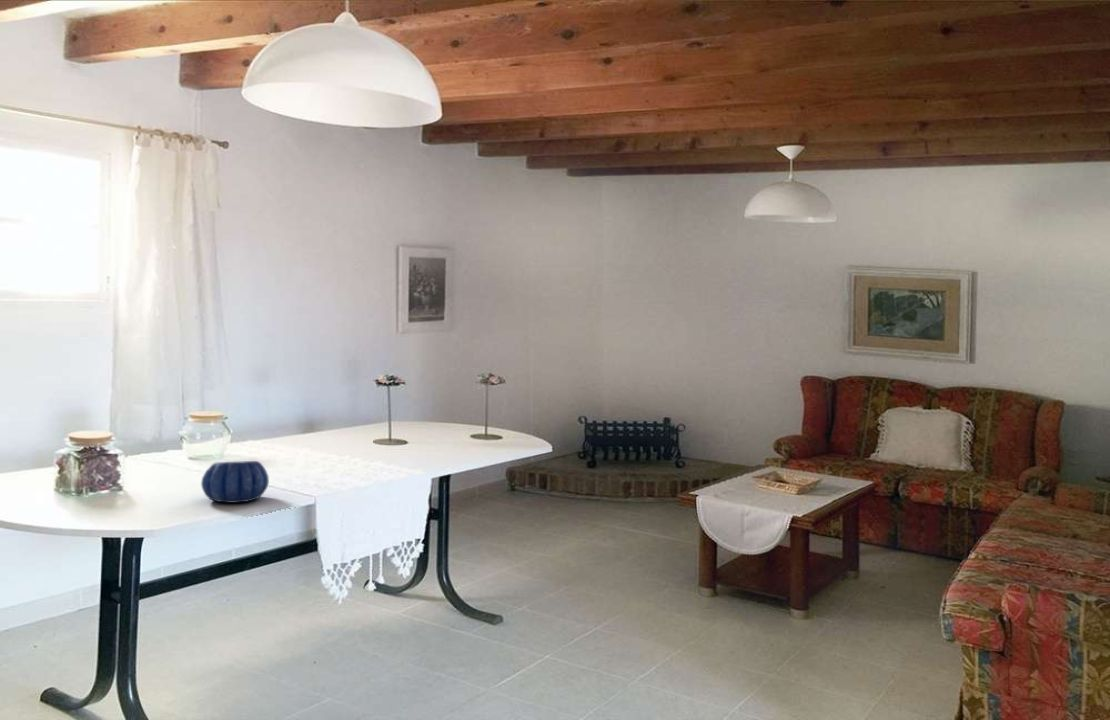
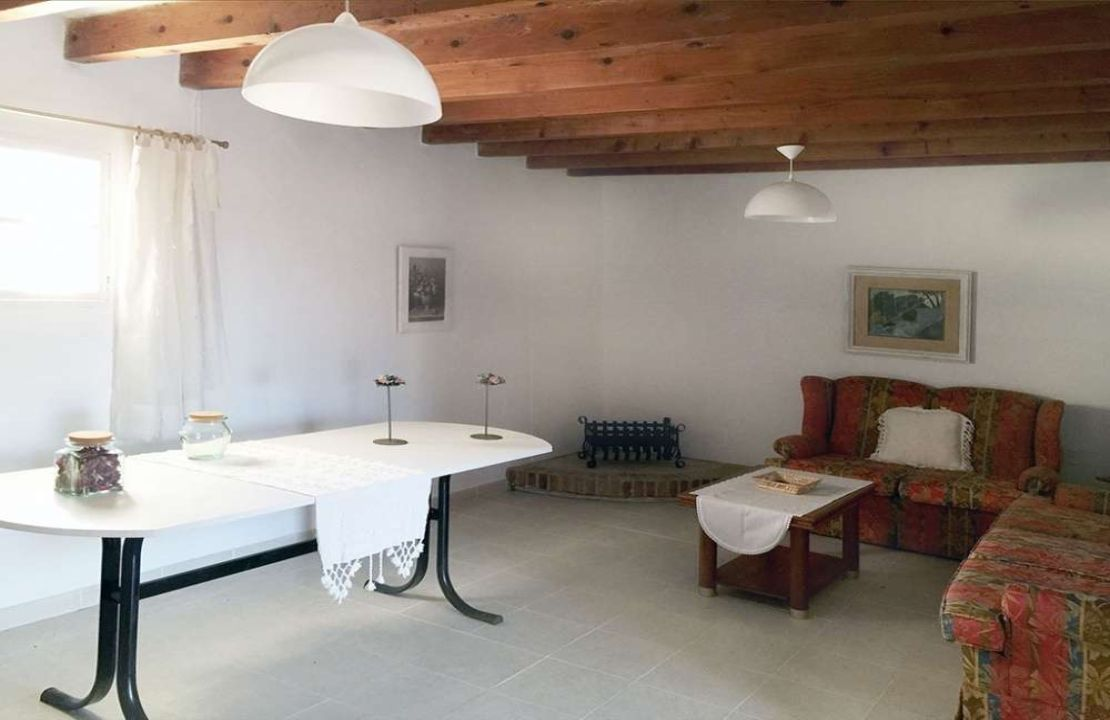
- decorative bowl [200,460,270,504]
